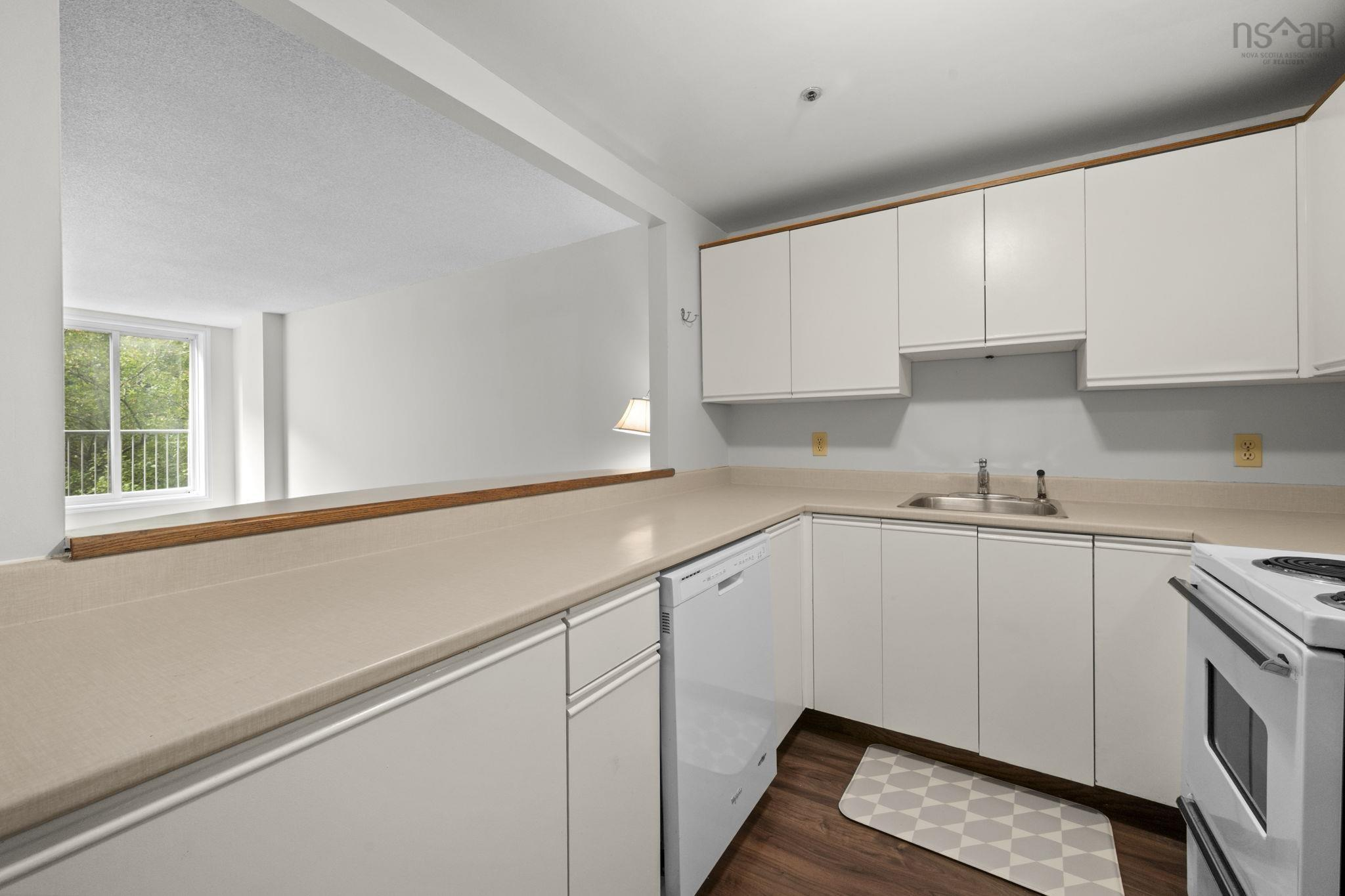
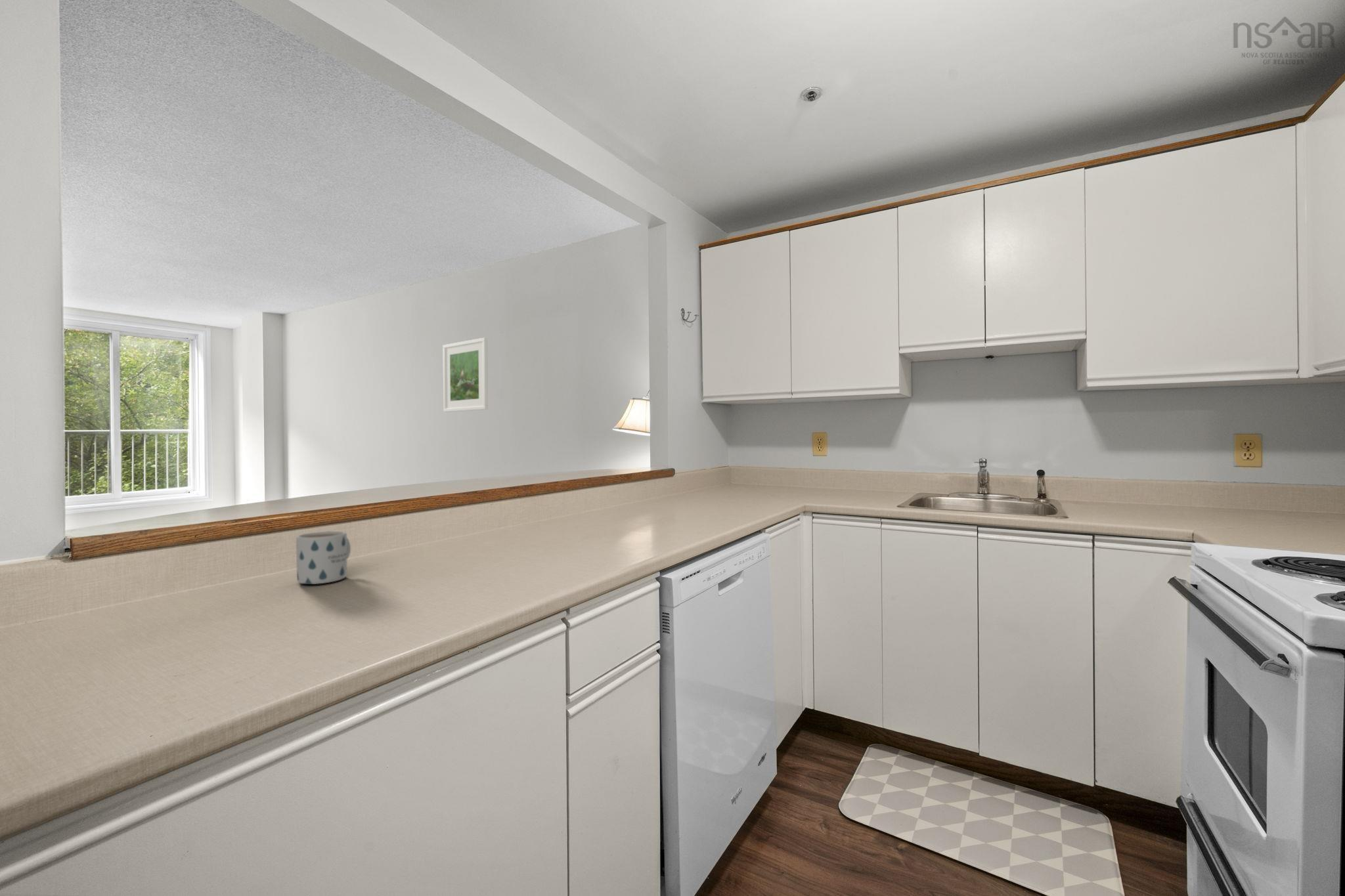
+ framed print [443,337,489,413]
+ mug [296,530,351,585]
